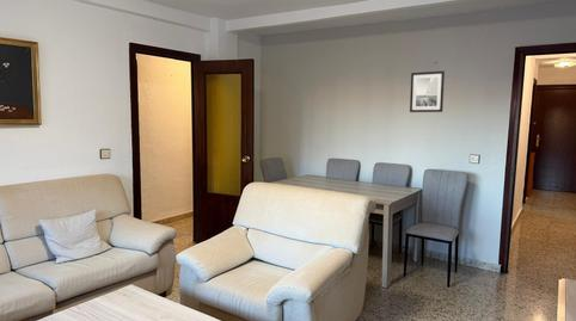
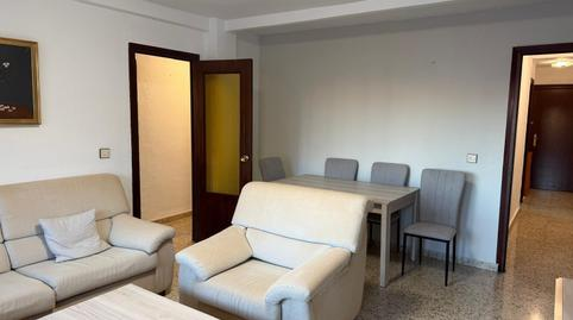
- wall art [409,69,446,113]
